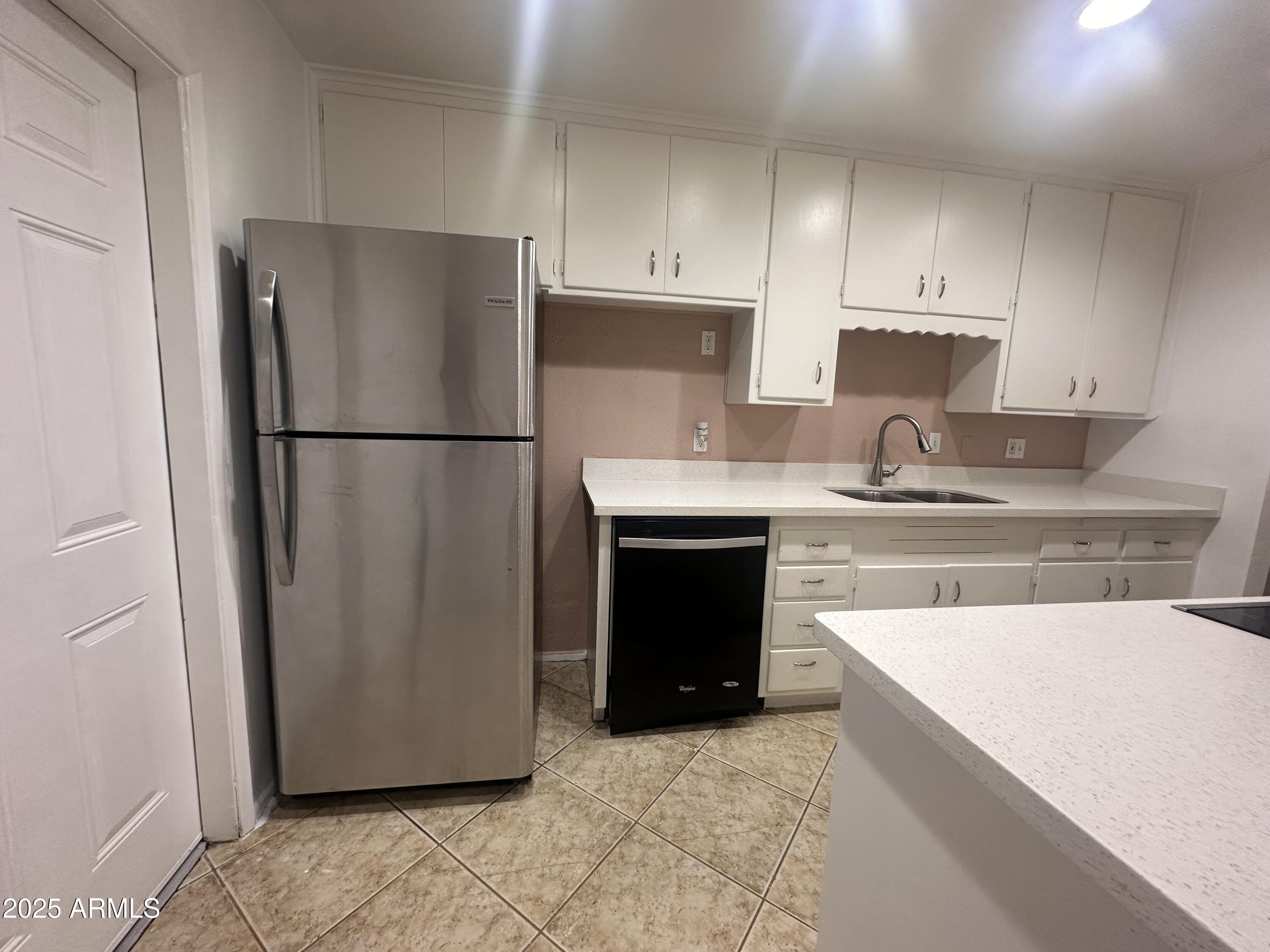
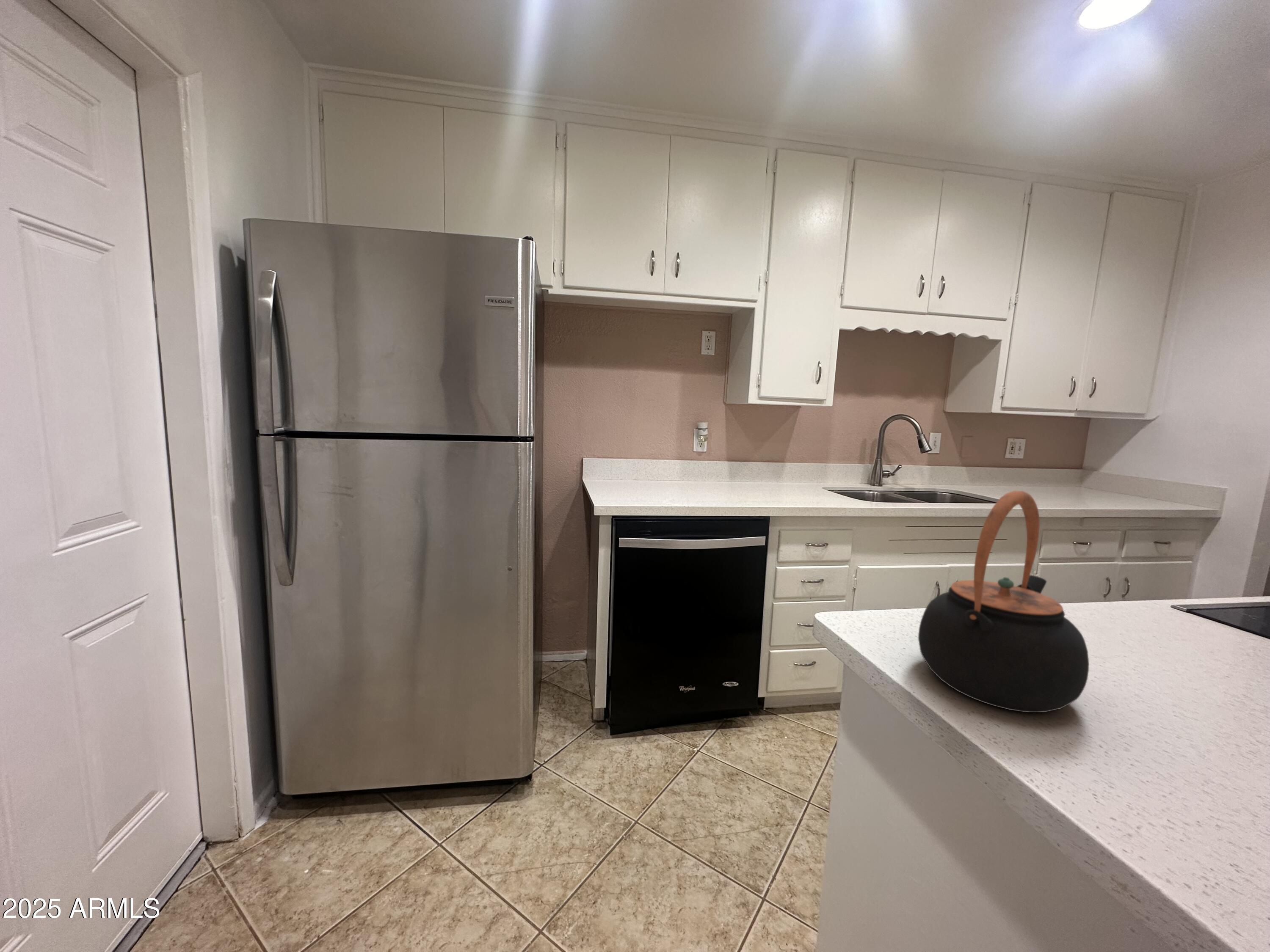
+ teapot [918,490,1090,713]
